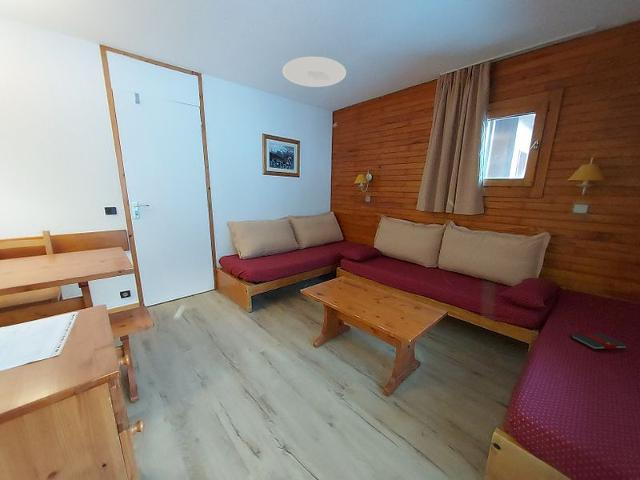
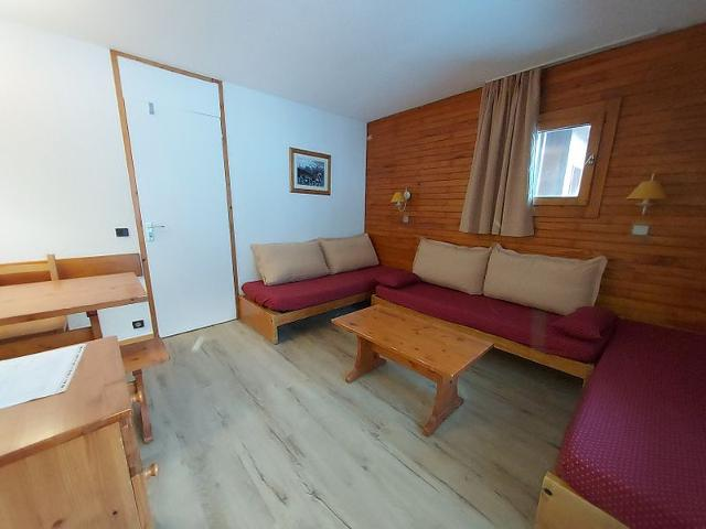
- ceiling light [282,56,347,88]
- book [569,333,628,350]
